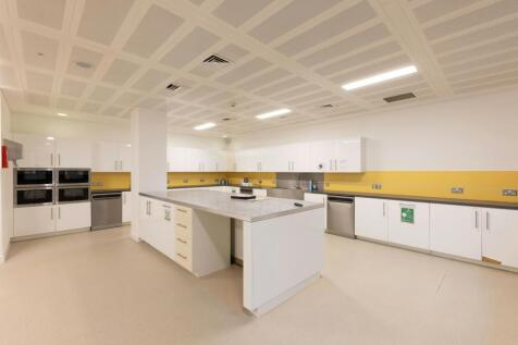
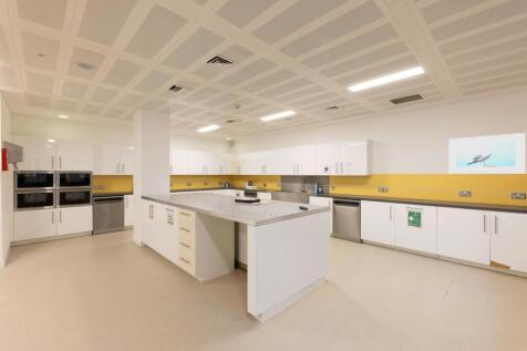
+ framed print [447,132,526,175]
